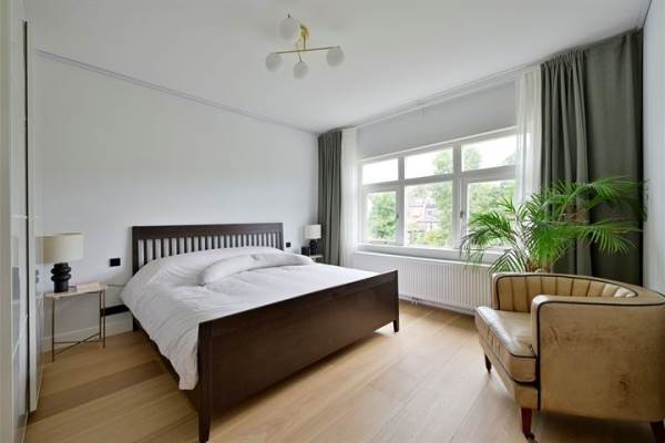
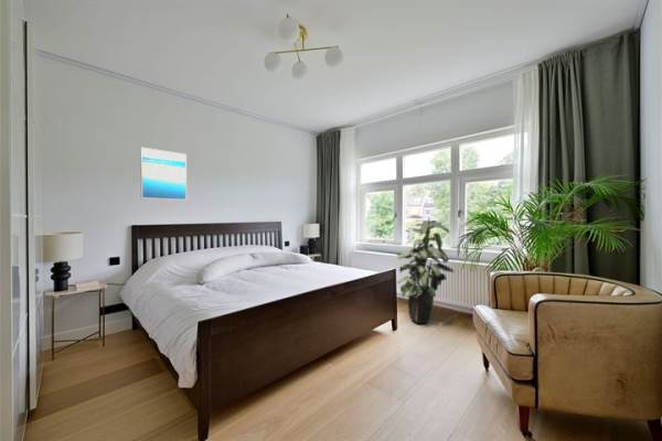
+ wall art [139,147,188,202]
+ indoor plant [395,214,456,324]
